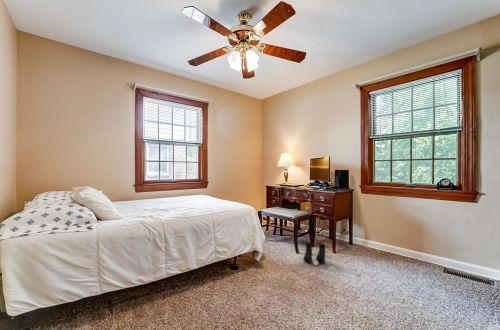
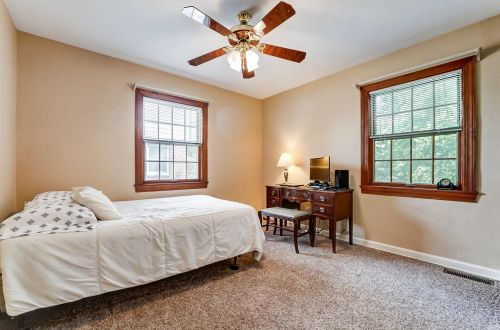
- boots [303,243,326,266]
